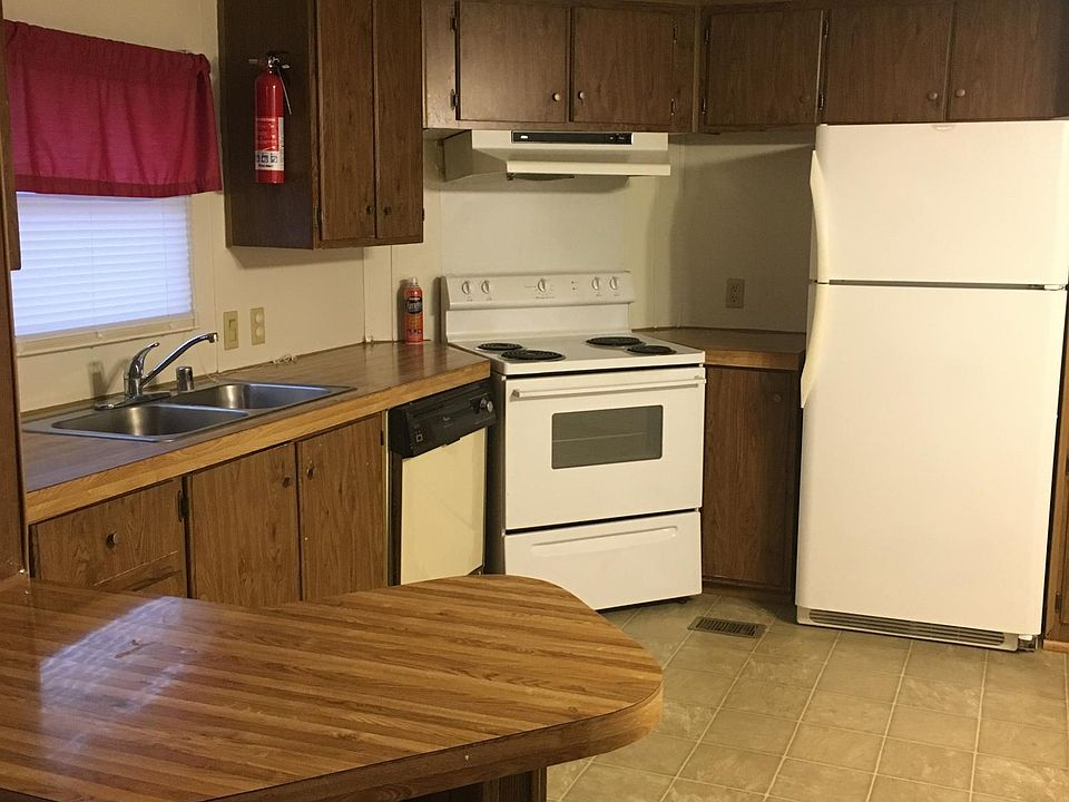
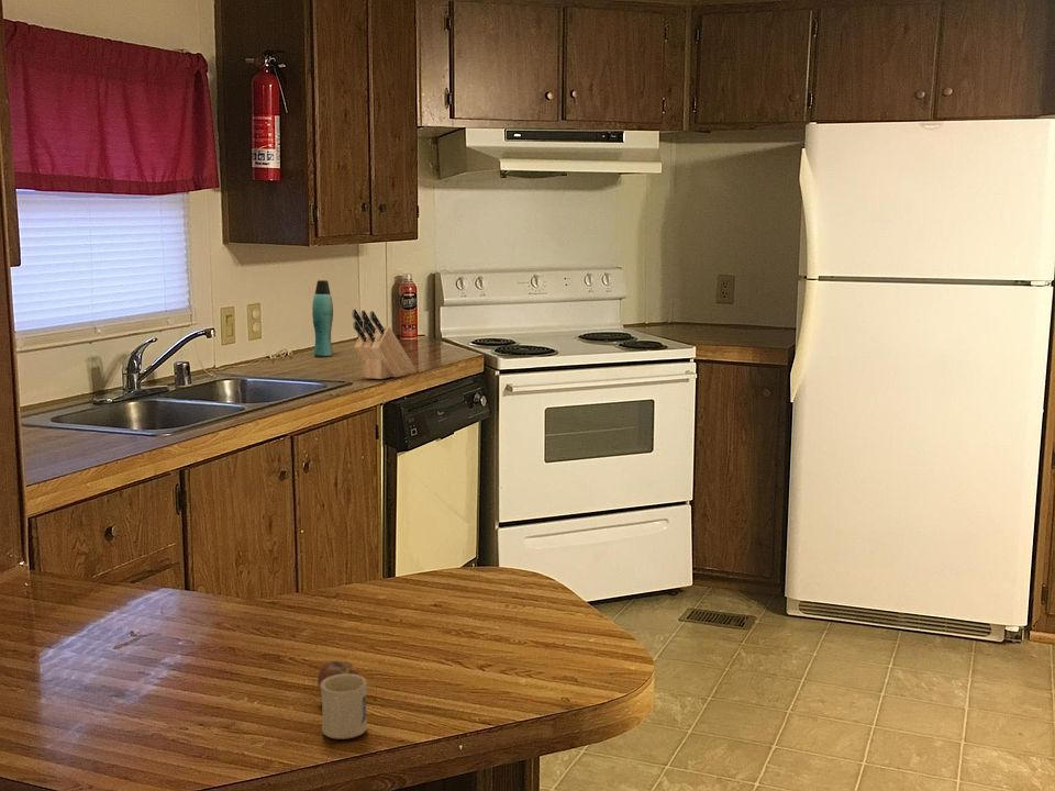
+ knife block [352,309,418,380]
+ bottle [311,279,334,357]
+ mug [316,660,368,740]
